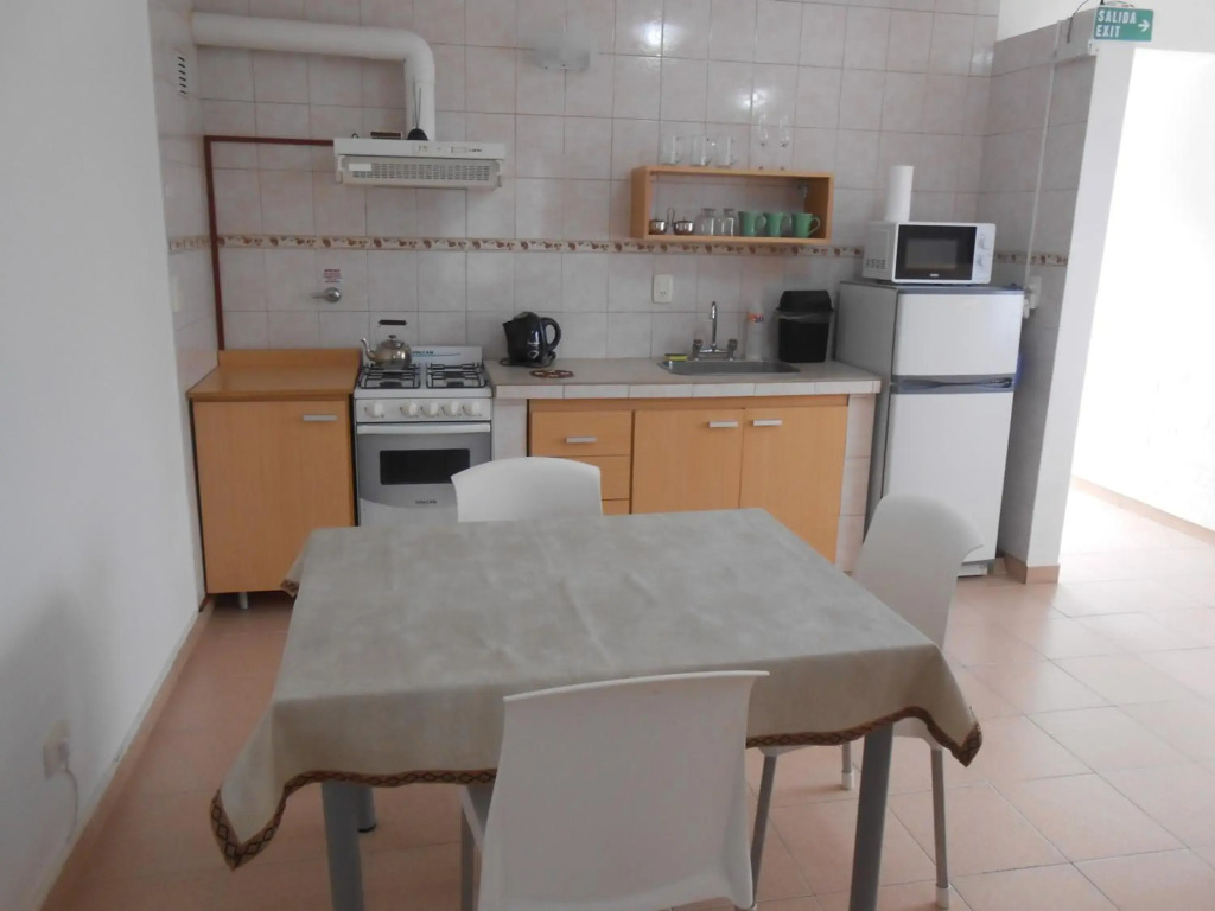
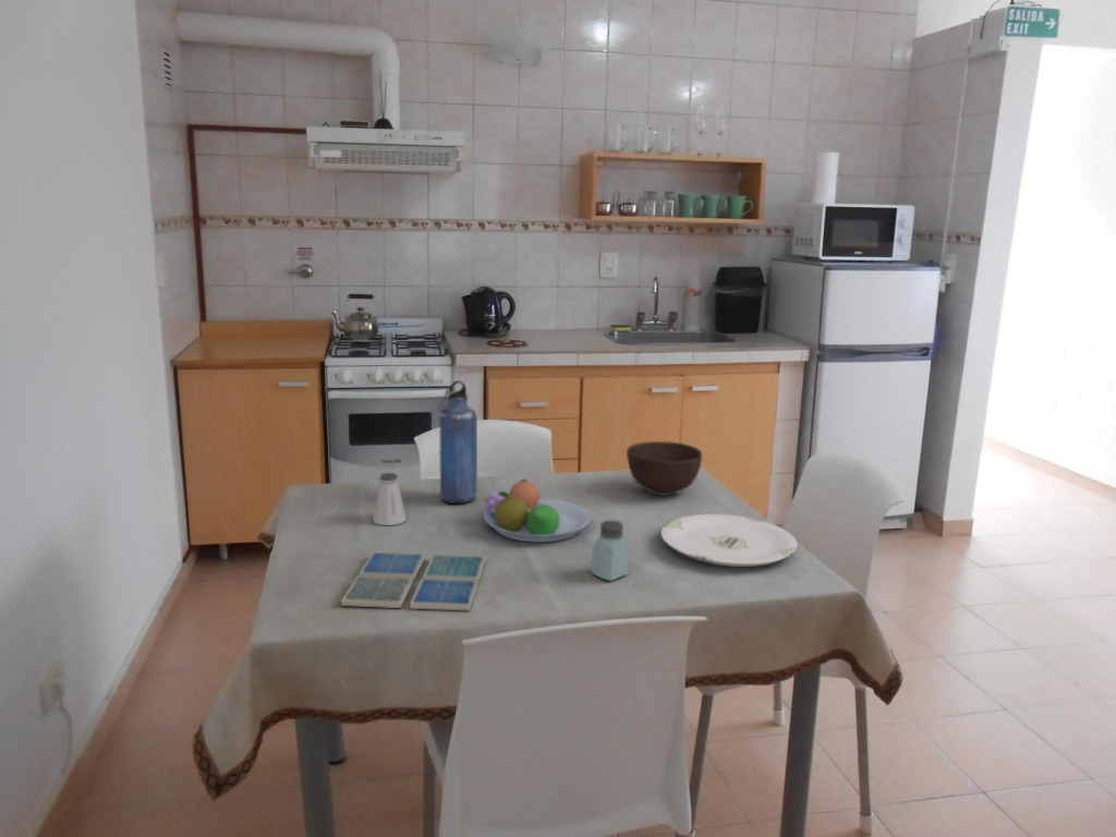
+ fruit bowl [482,478,593,544]
+ saltshaker [372,472,408,526]
+ plate [660,513,799,568]
+ bowl [626,440,703,497]
+ saltshaker [591,519,630,582]
+ drink coaster [340,550,487,612]
+ water bottle [437,379,478,505]
